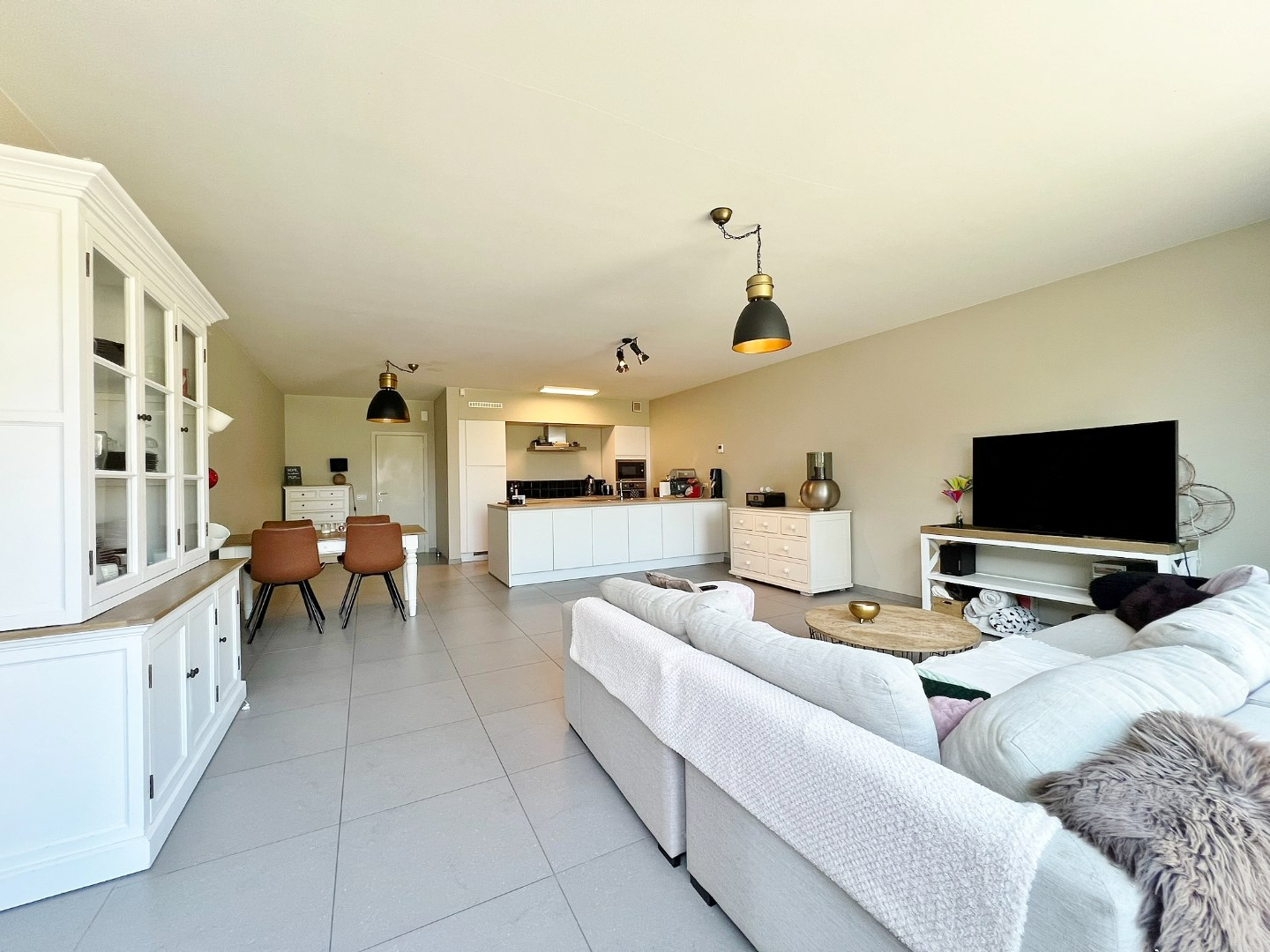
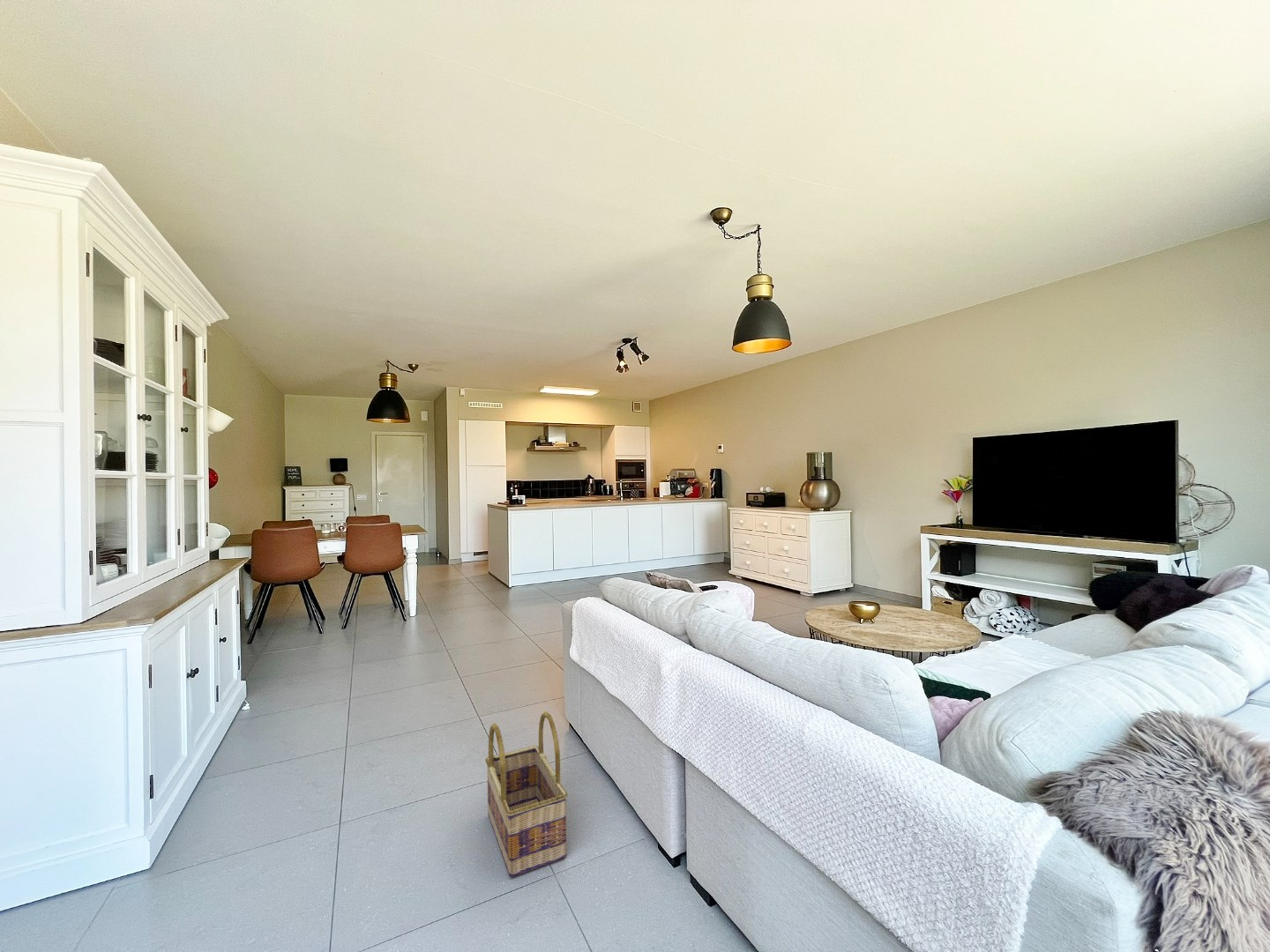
+ basket [484,710,569,879]
